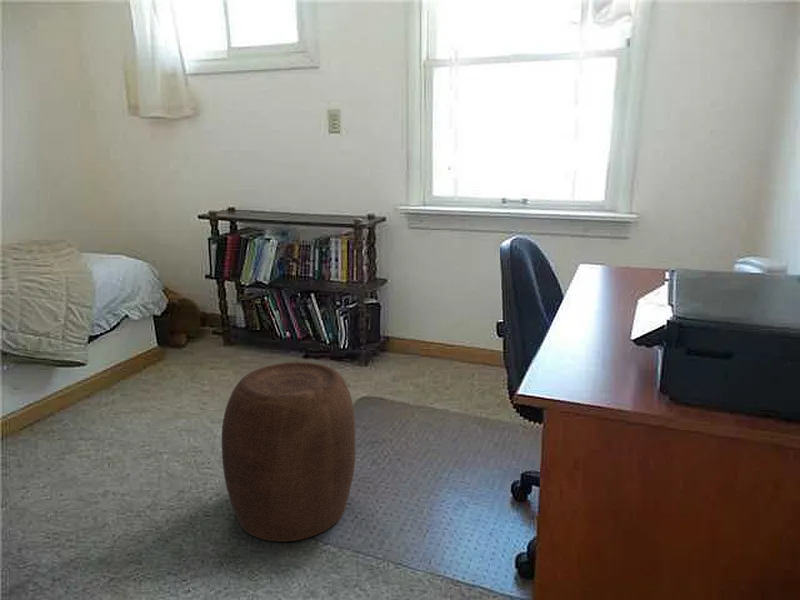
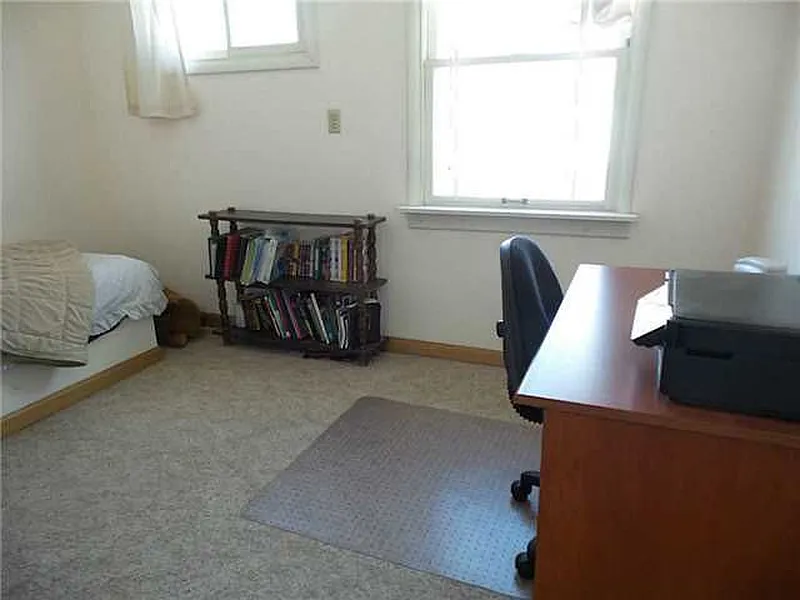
- stool [221,361,356,543]
